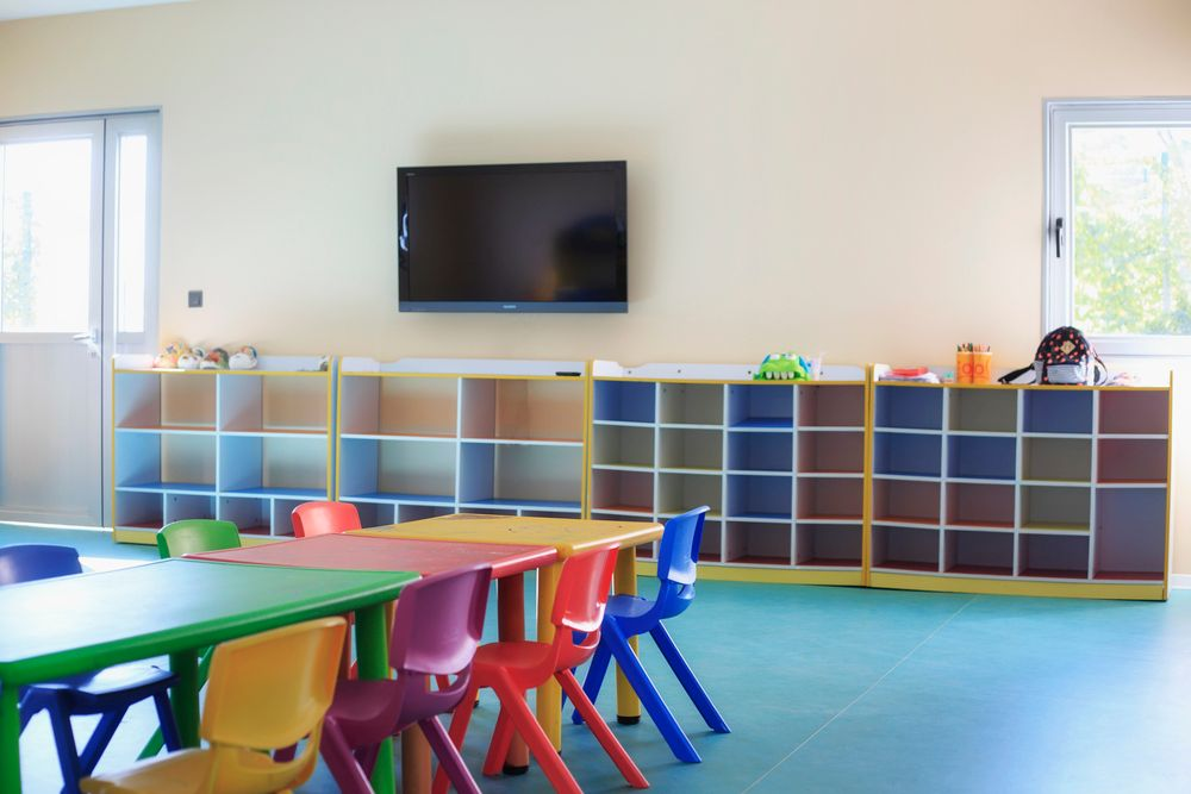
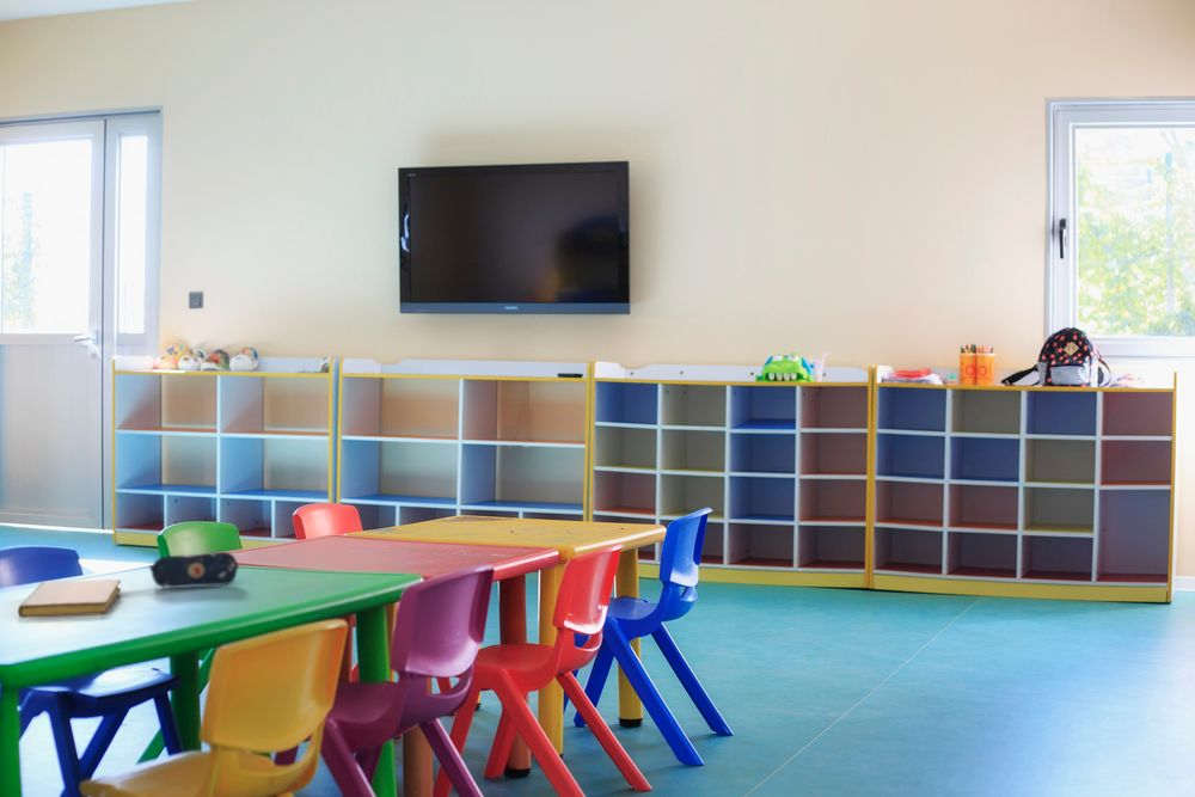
+ pencil case [148,551,240,589]
+ notebook [17,578,122,619]
